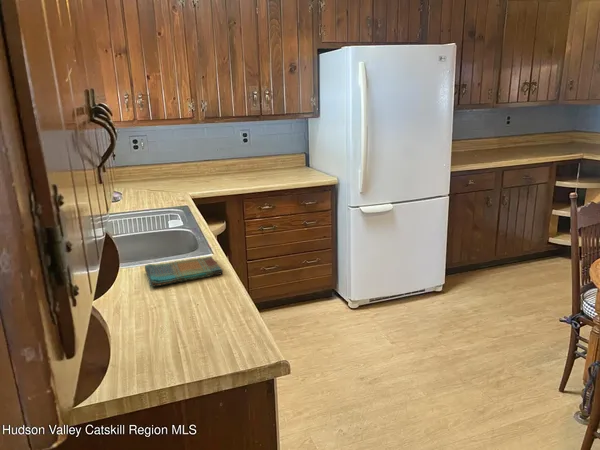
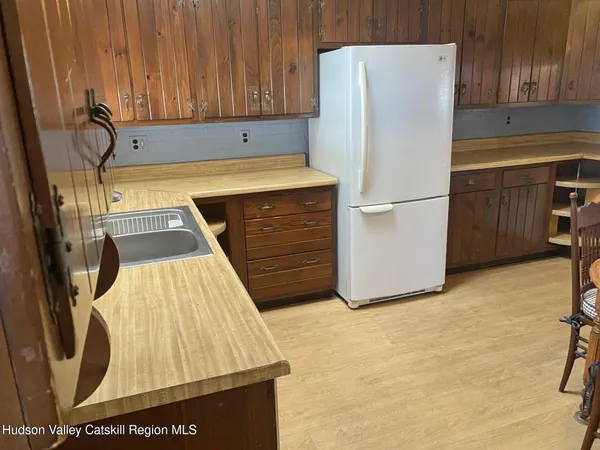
- dish towel [144,255,224,288]
